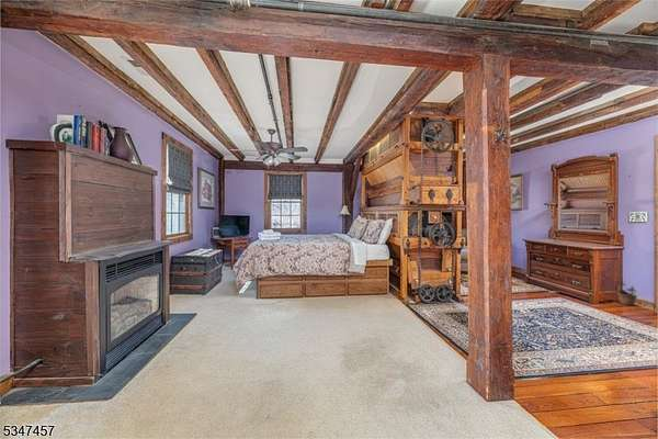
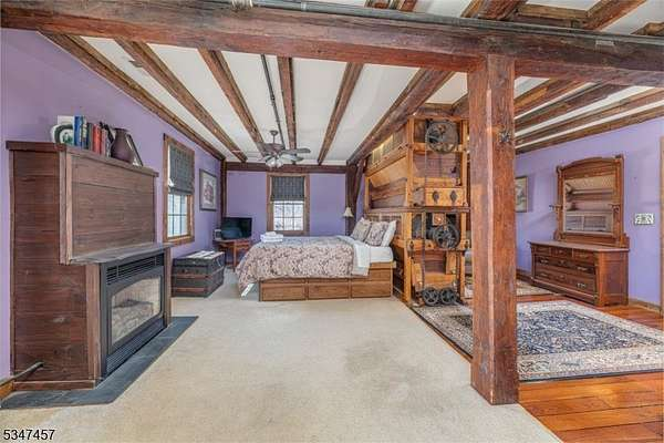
- potted plant [615,279,638,306]
